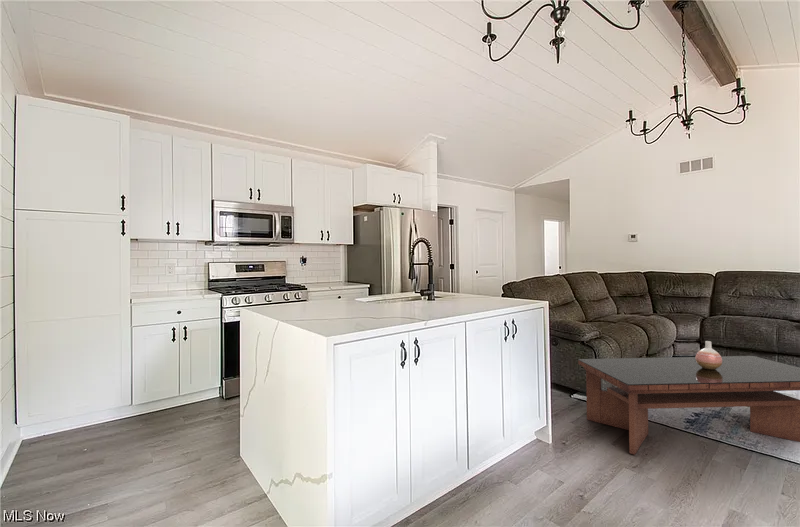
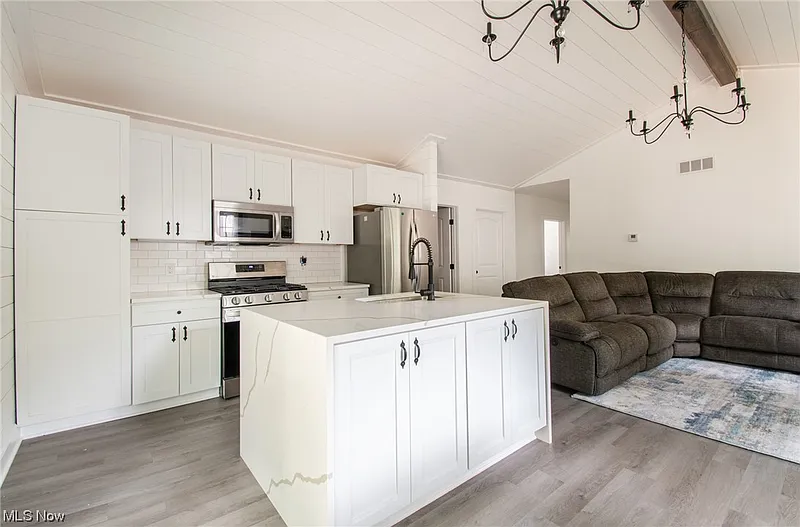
- coffee table [577,355,800,456]
- vase [695,340,722,370]
